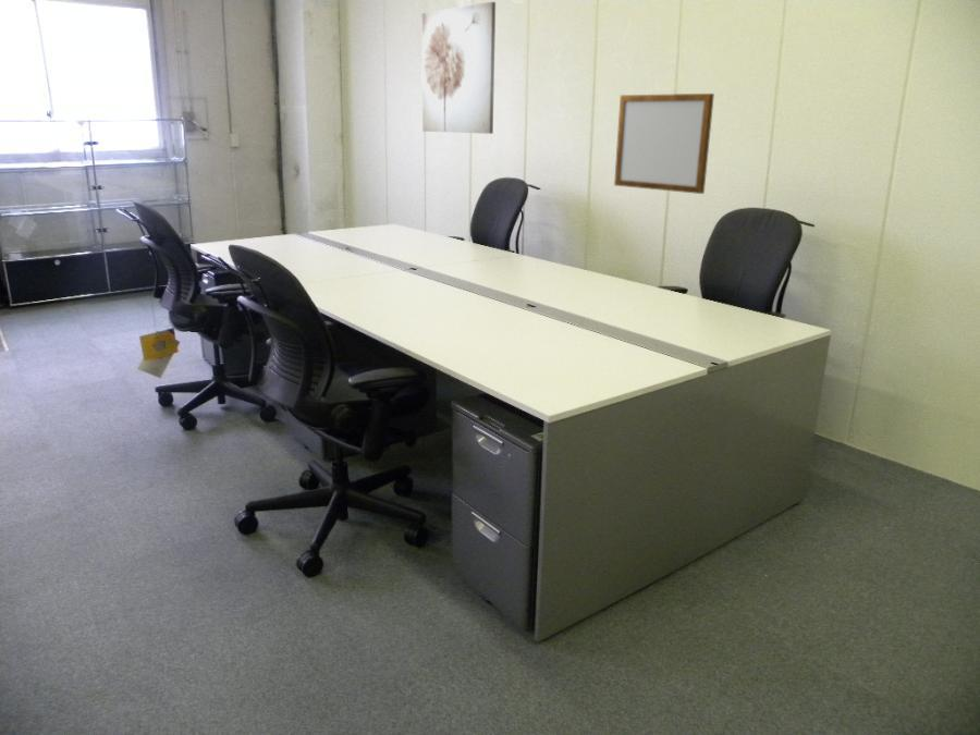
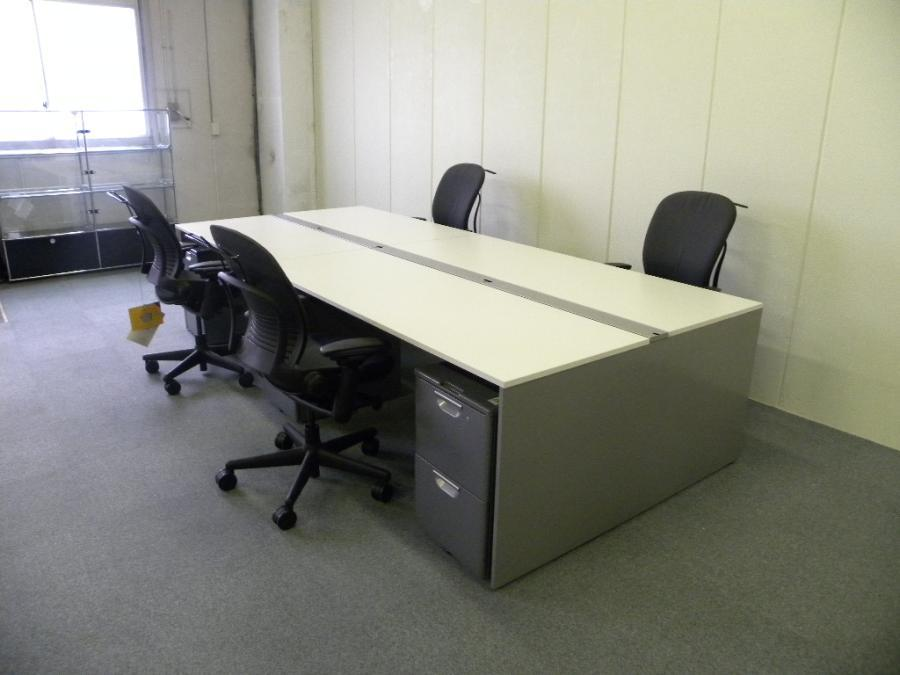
- wall art [421,1,497,135]
- writing board [613,93,715,195]
